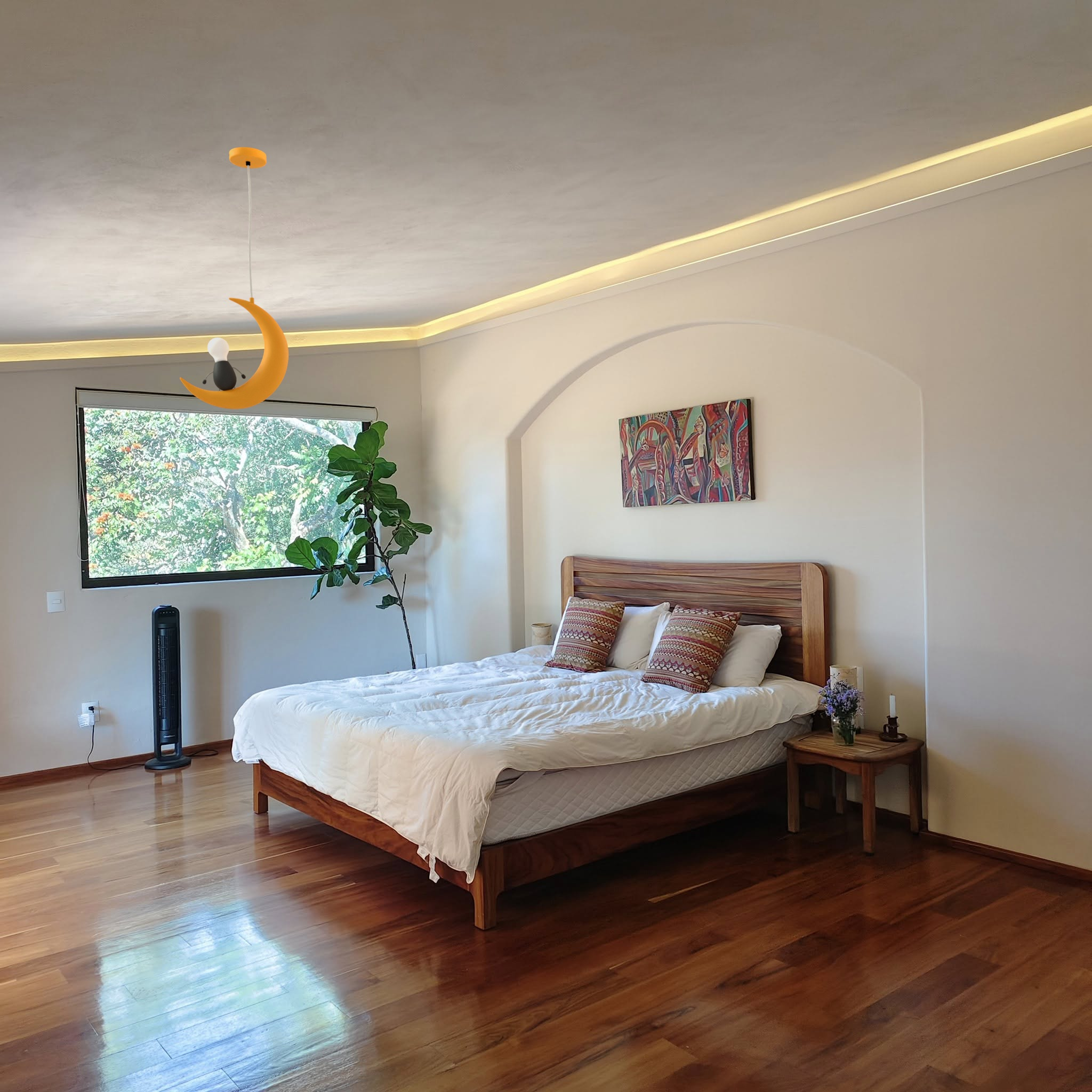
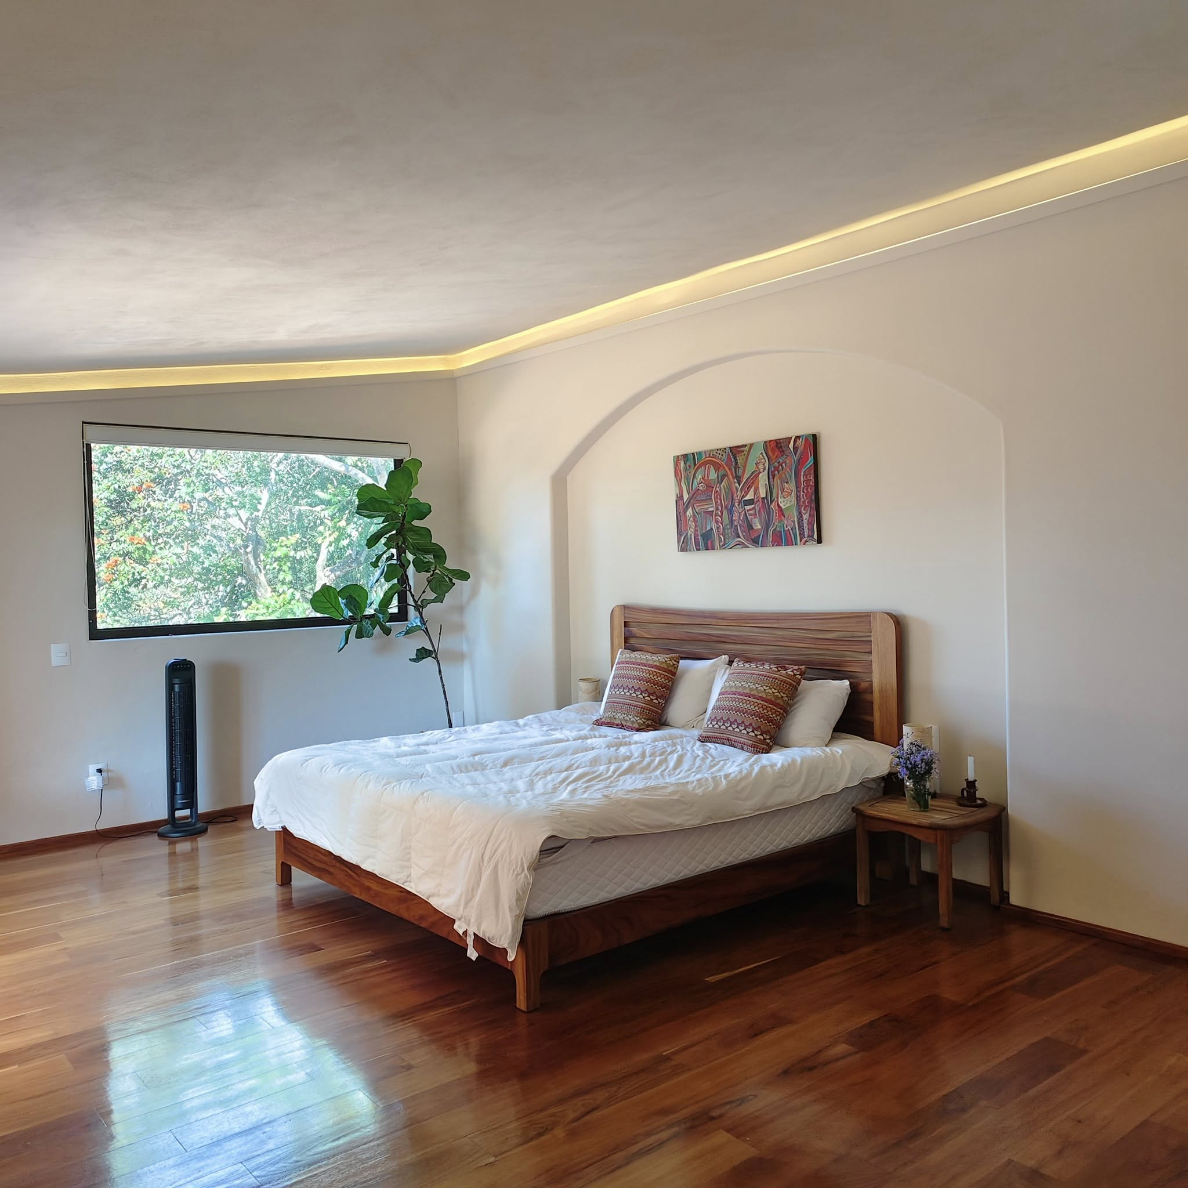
- pendant lamp [179,147,289,410]
